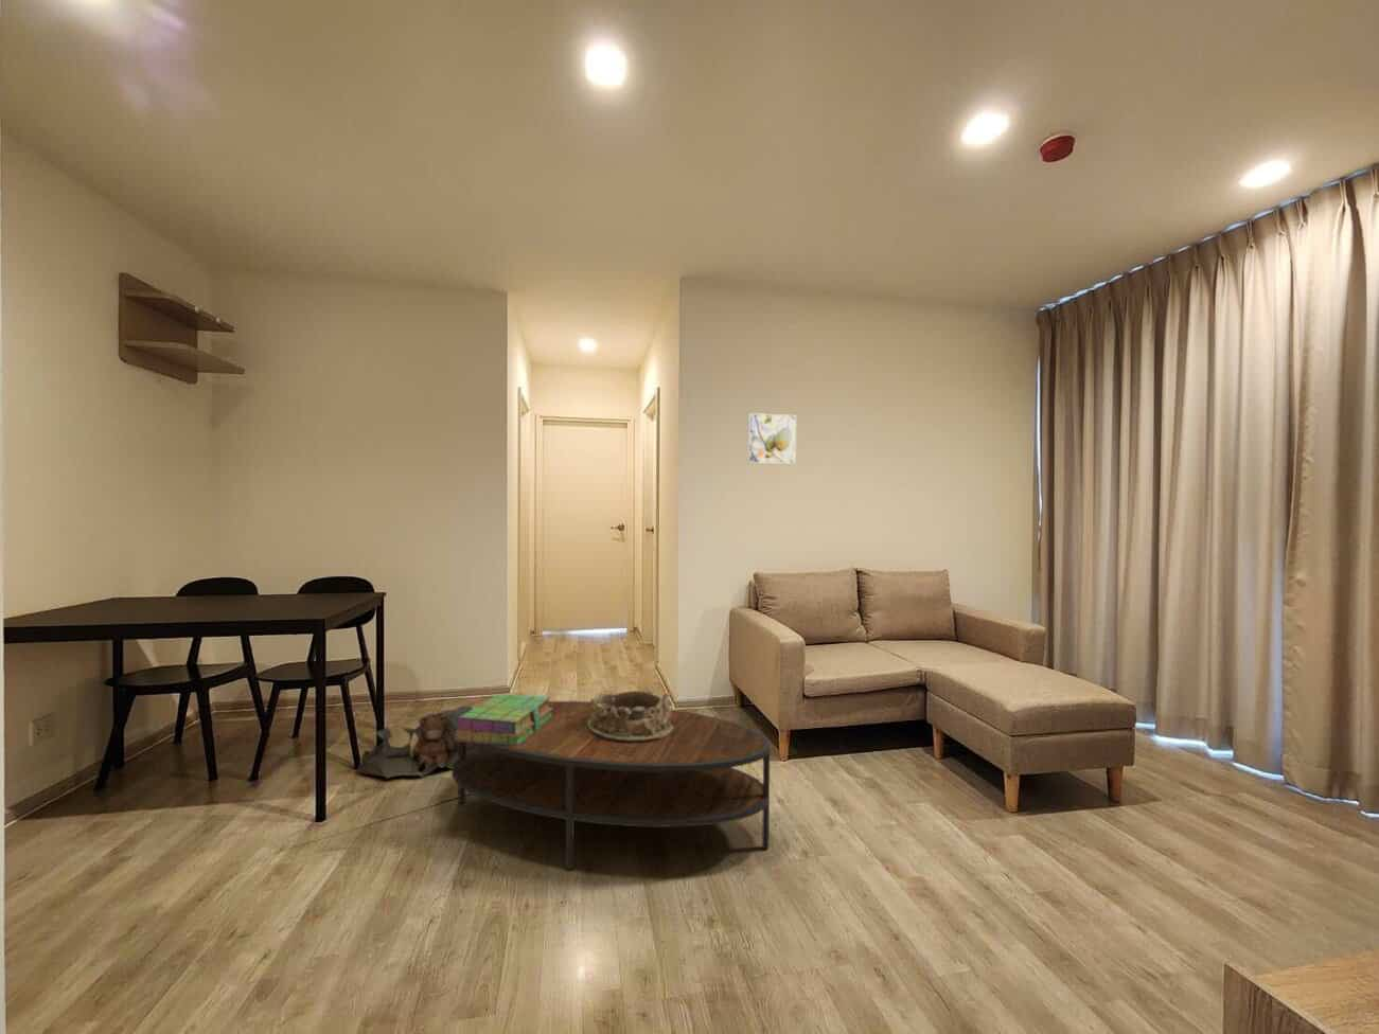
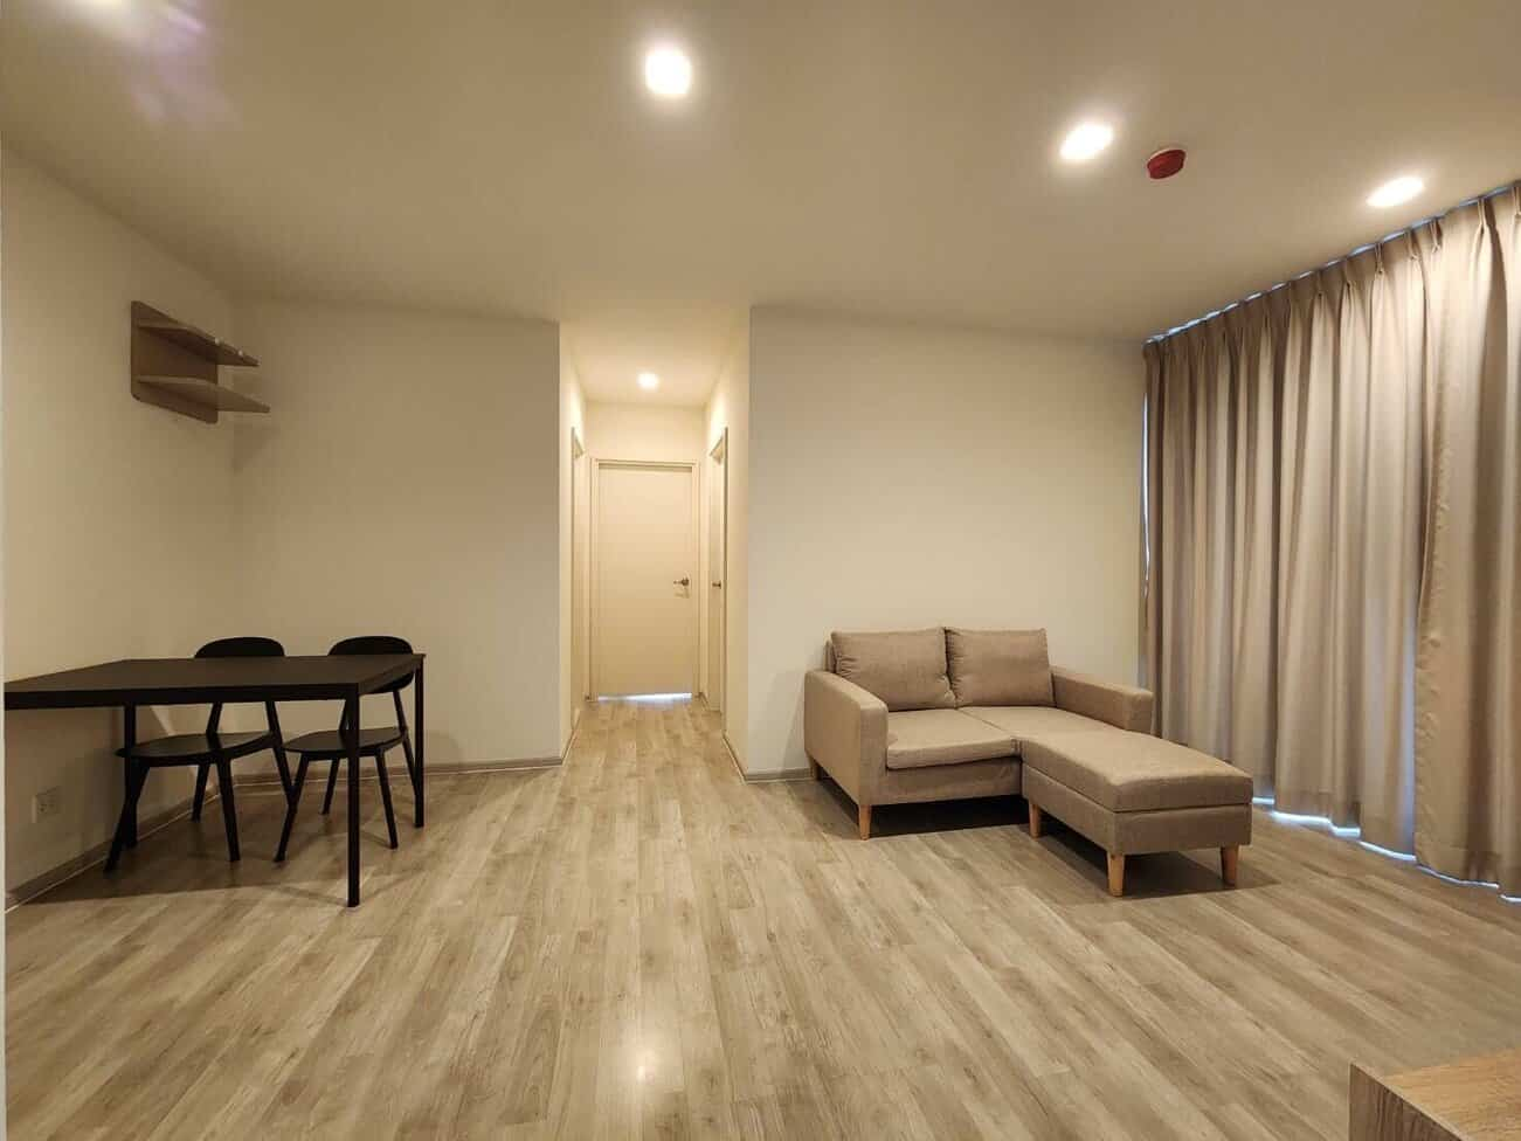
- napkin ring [587,689,673,742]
- coffee table [451,701,770,870]
- bag [356,705,484,779]
- stack of books [453,693,553,746]
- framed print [747,412,798,465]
